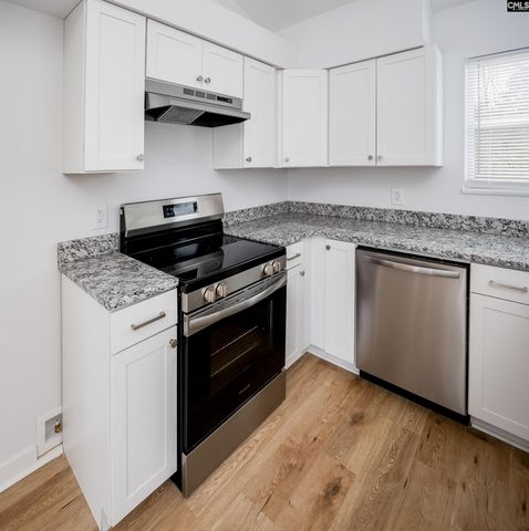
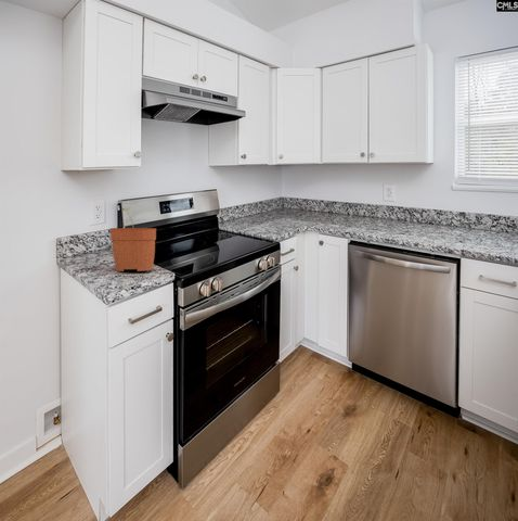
+ plant pot [109,207,157,272]
